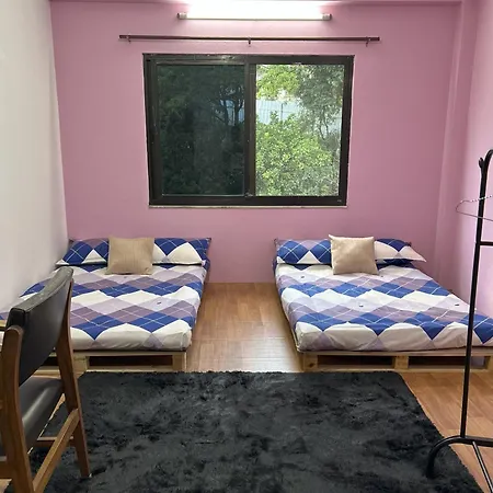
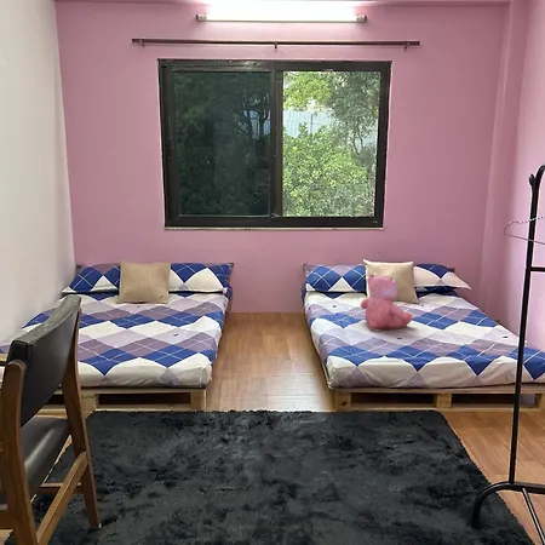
+ teddy bear [360,274,414,332]
